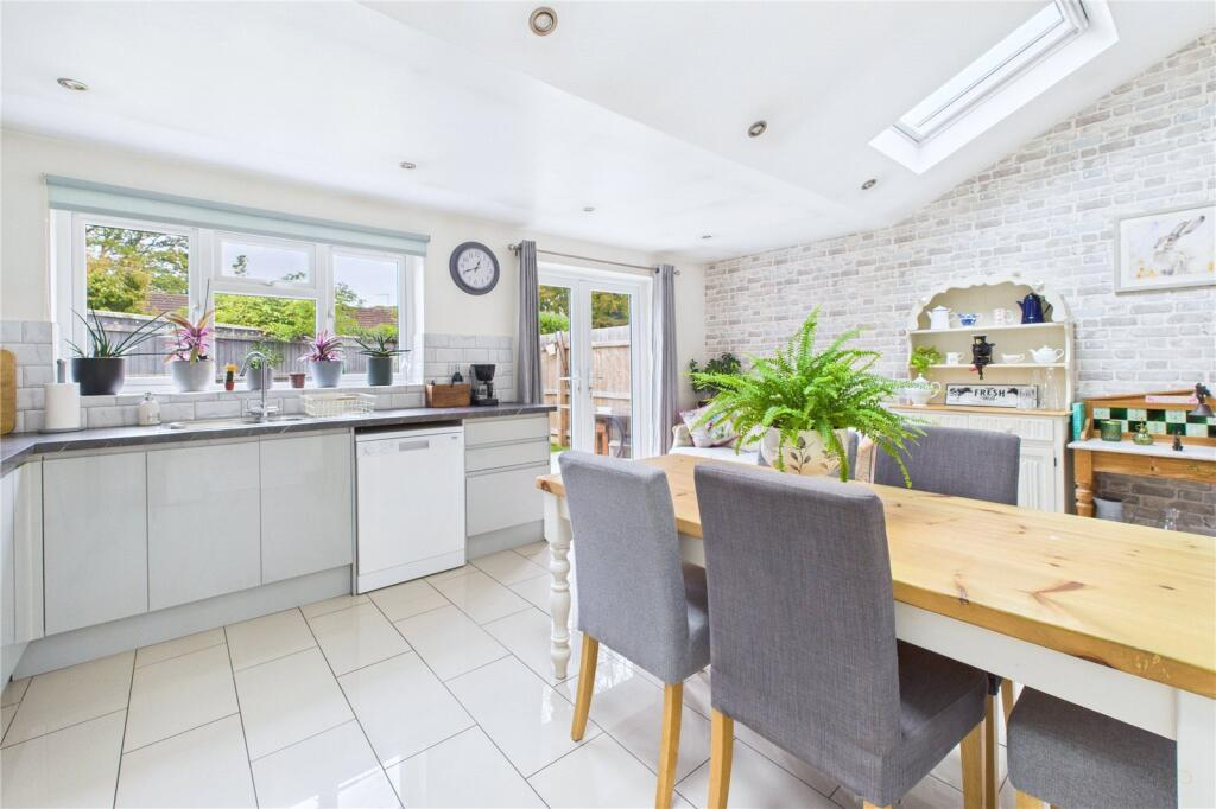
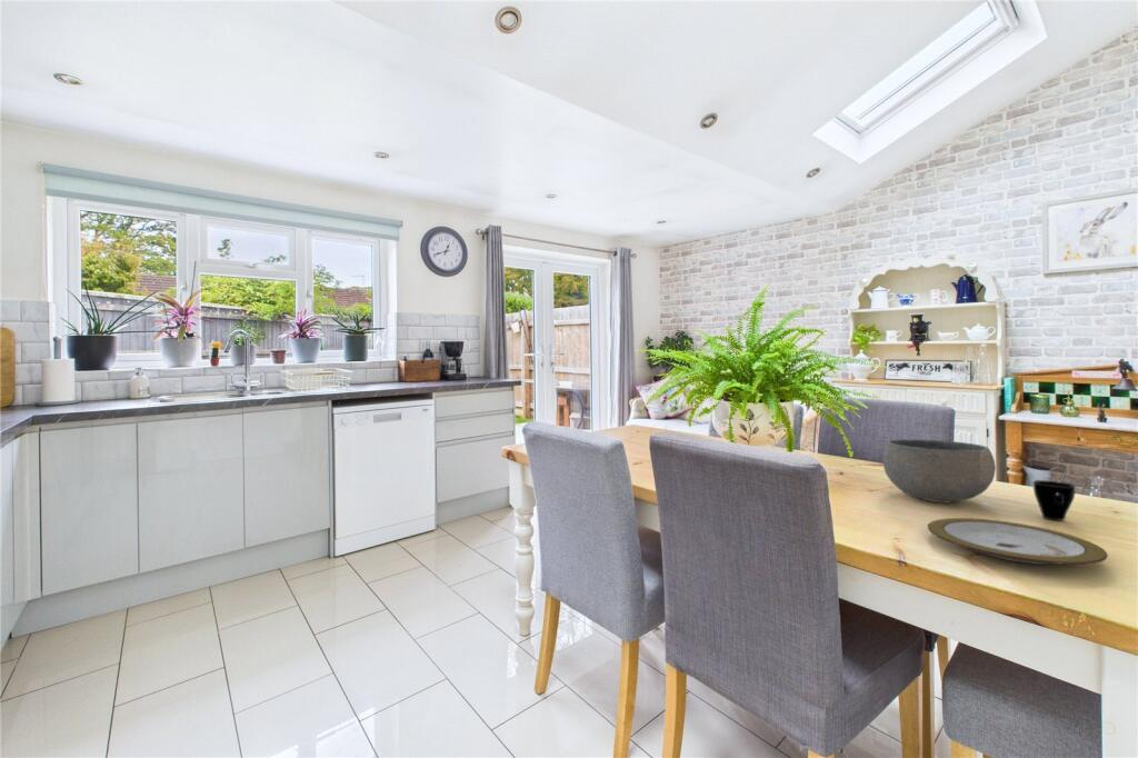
+ bowl [882,438,997,503]
+ cup [1032,479,1077,522]
+ plate [927,517,1109,566]
